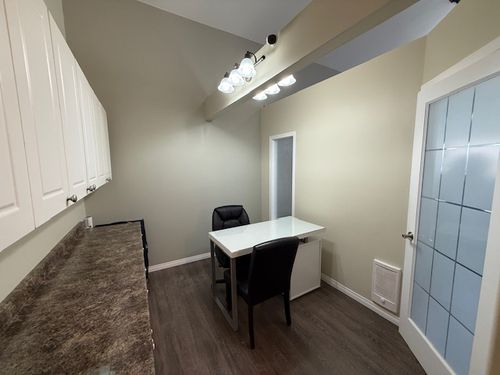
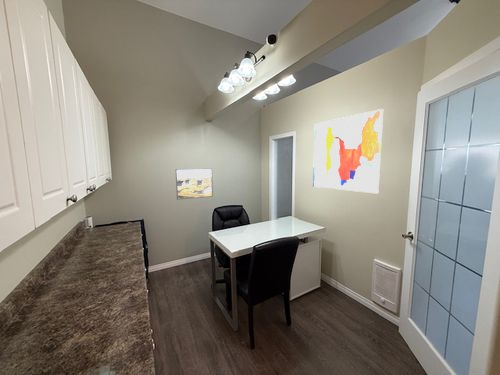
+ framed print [175,168,214,201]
+ wall art [312,108,384,194]
